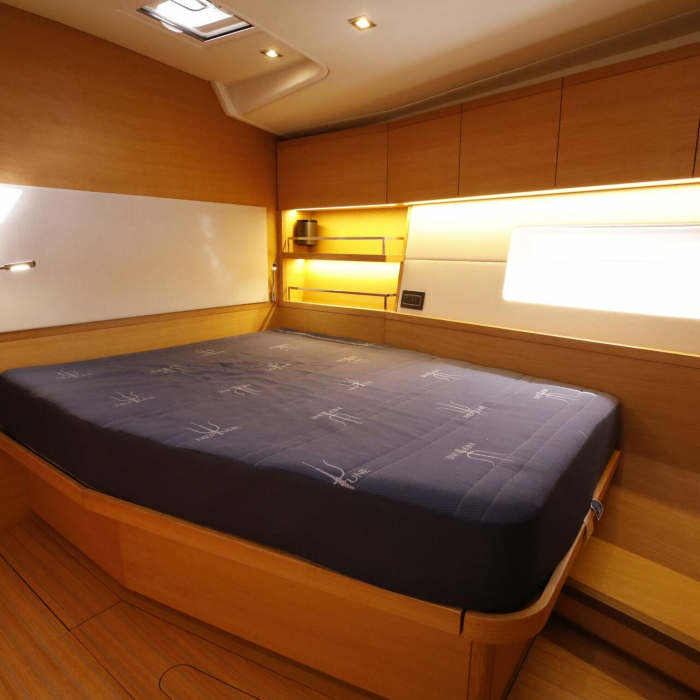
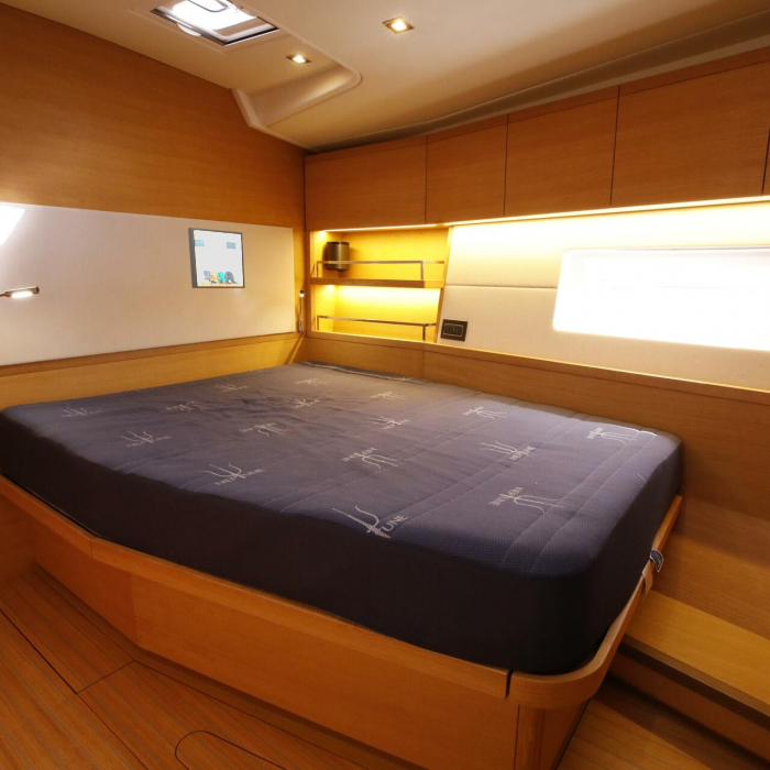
+ wall art [187,227,246,289]
